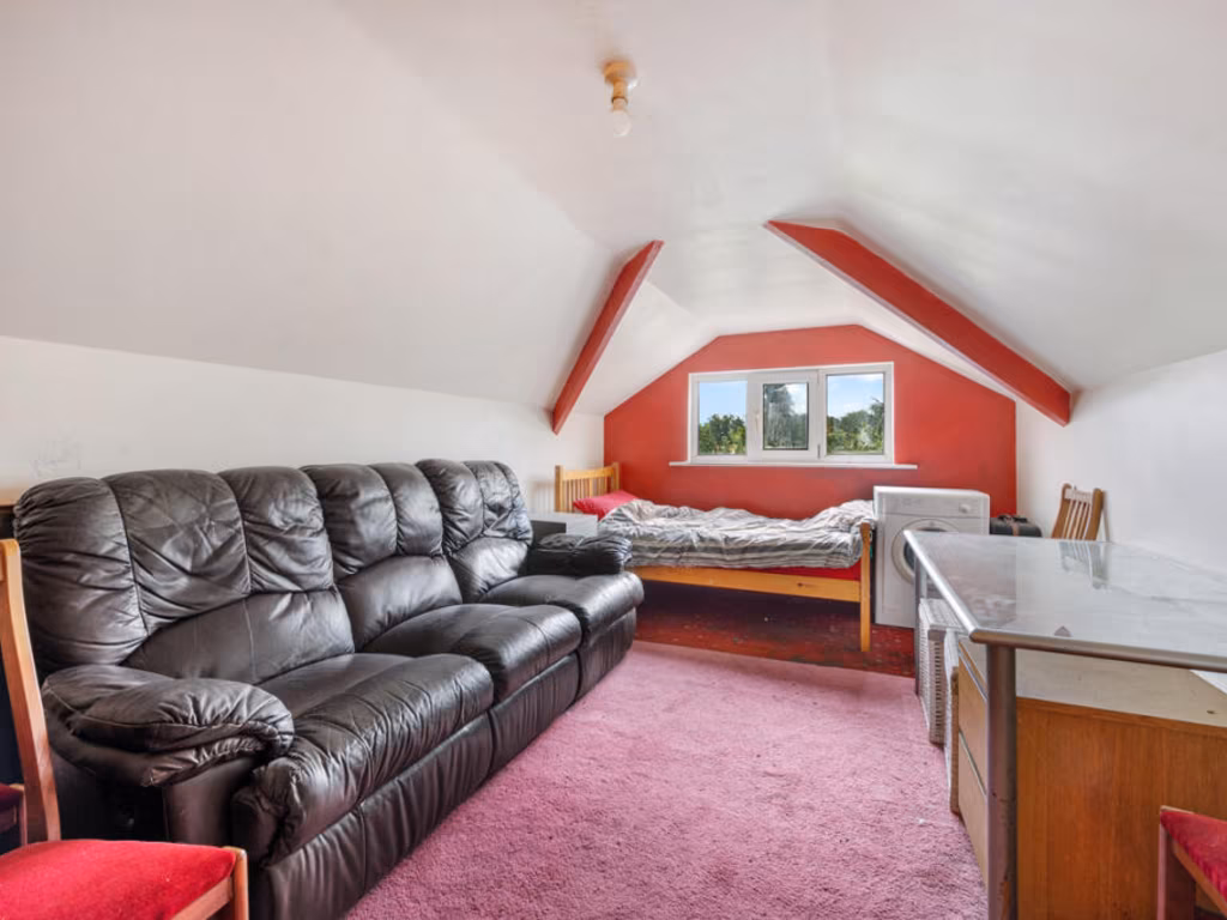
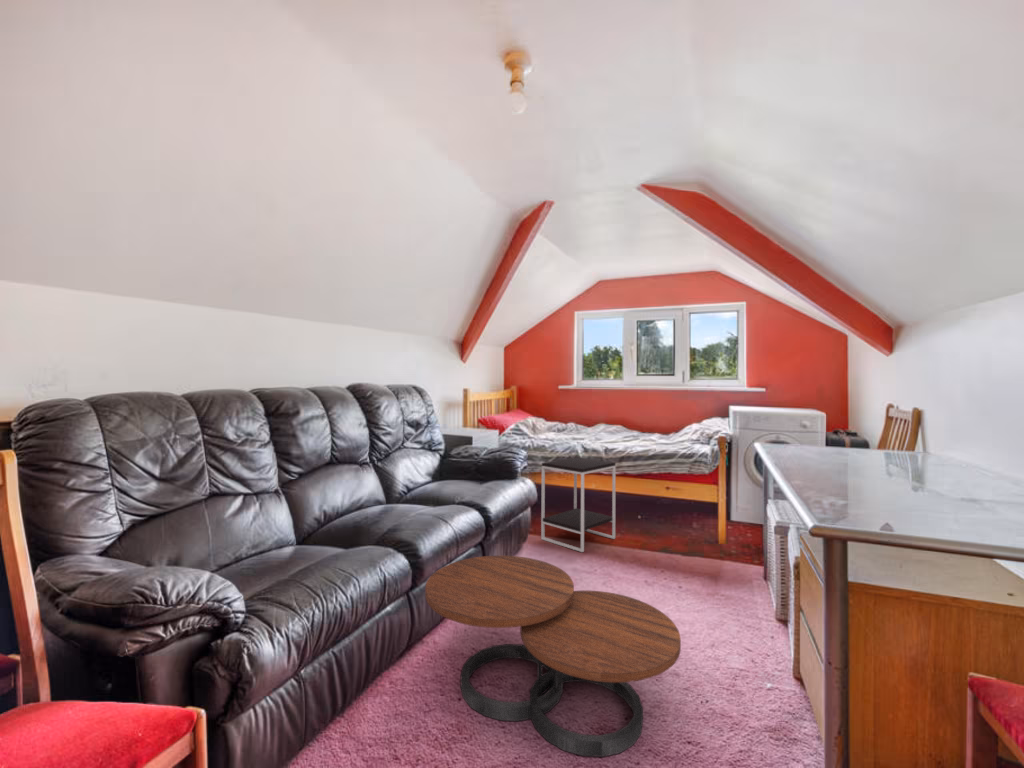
+ side table [540,456,617,553]
+ coffee table [424,555,682,758]
